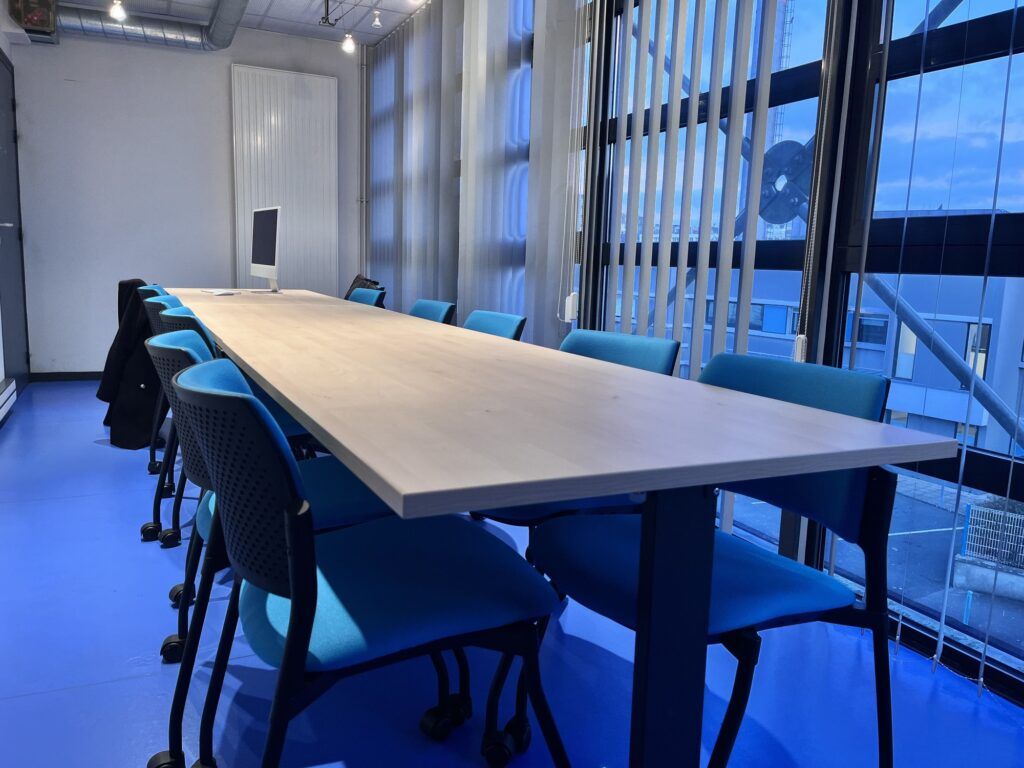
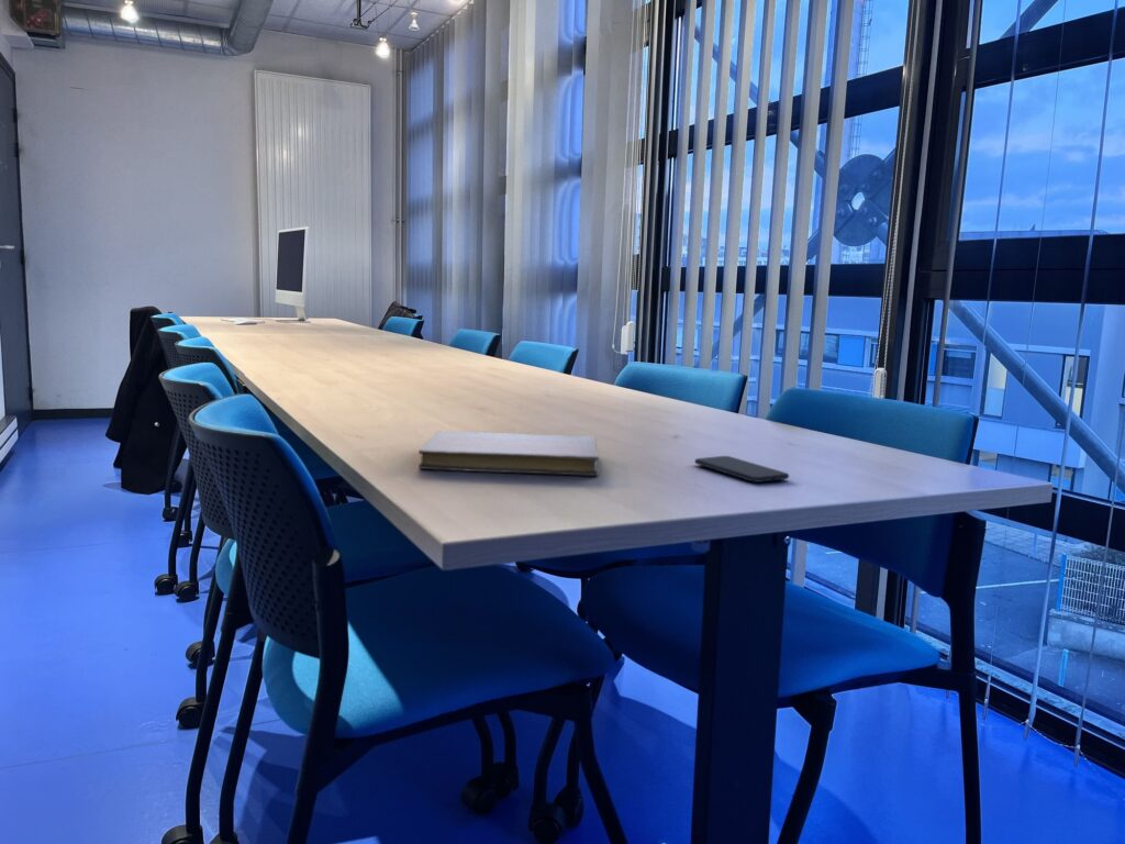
+ smartphone [693,455,790,484]
+ notebook [417,431,600,477]
